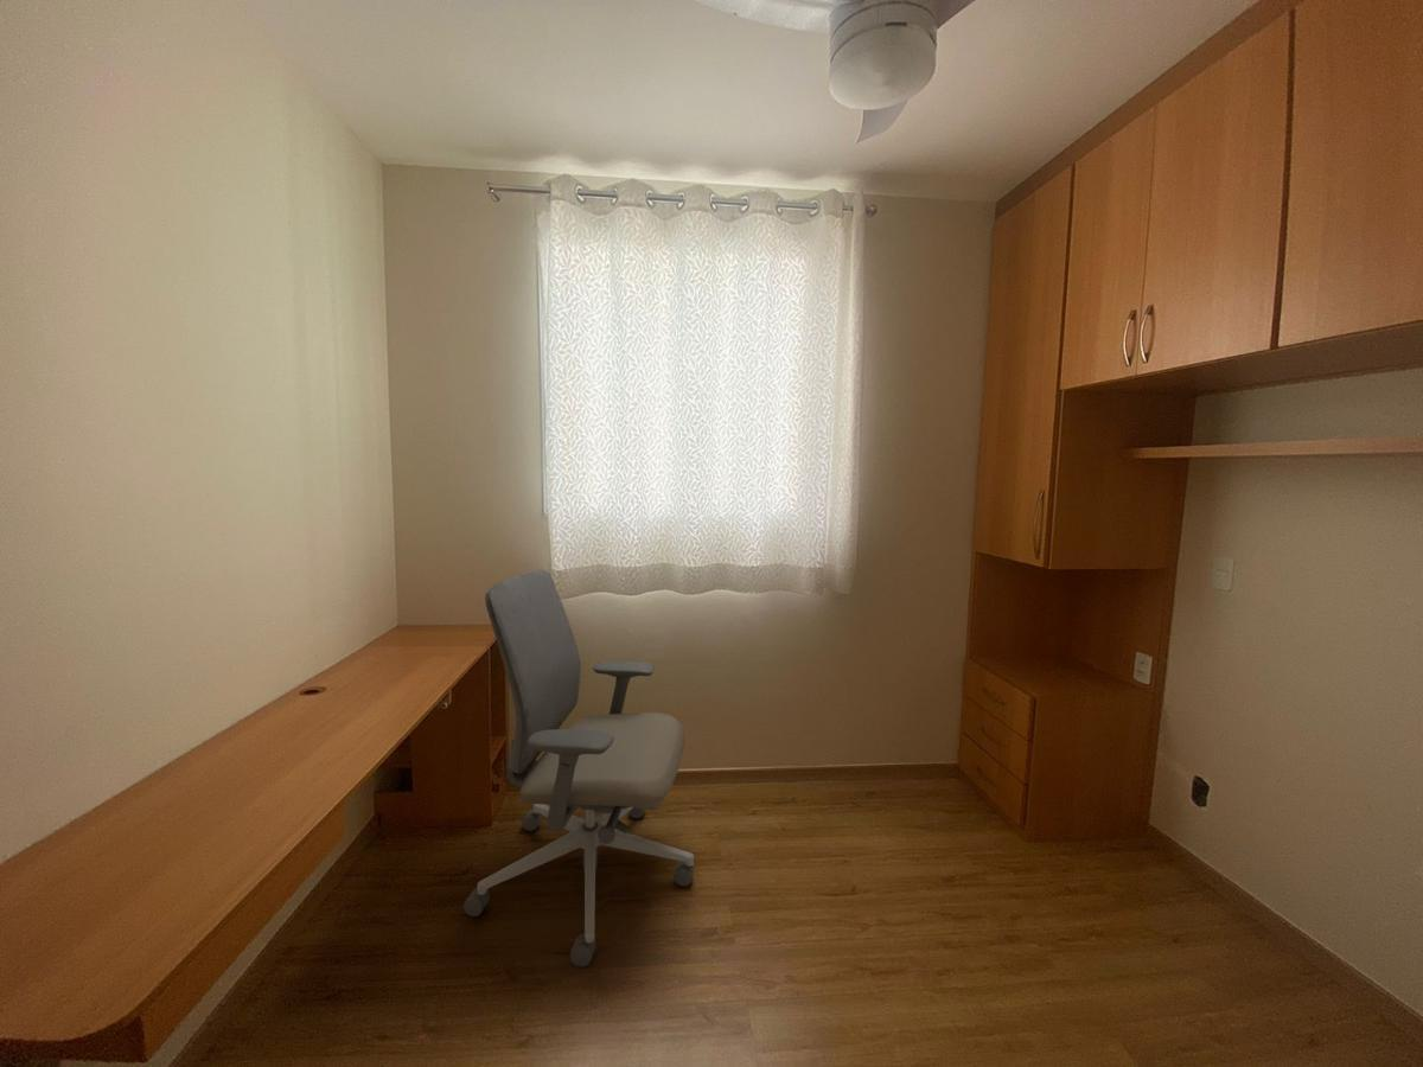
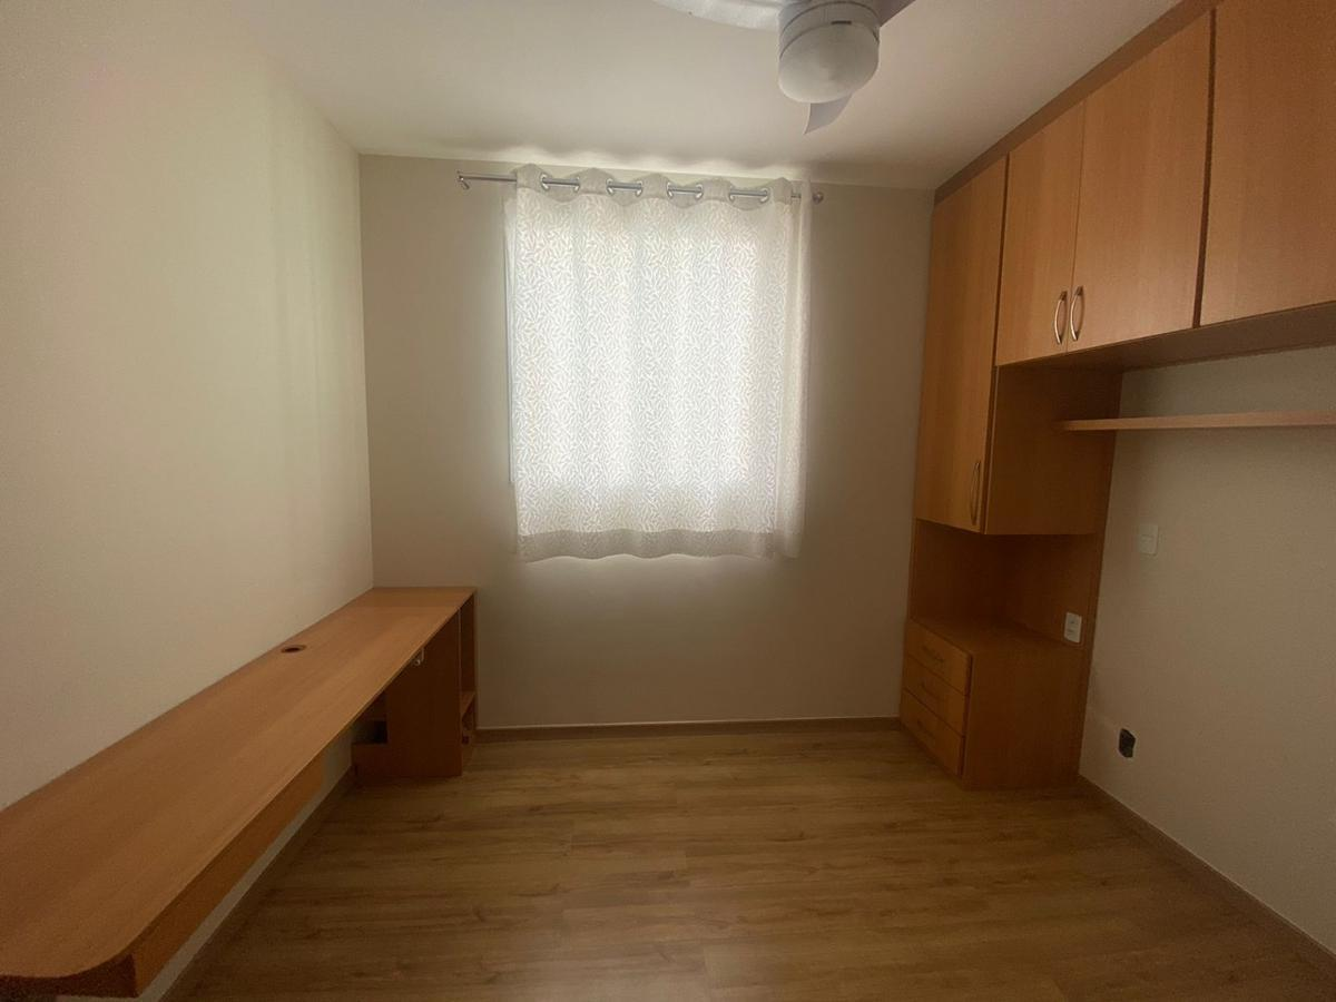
- office chair [462,569,695,969]
